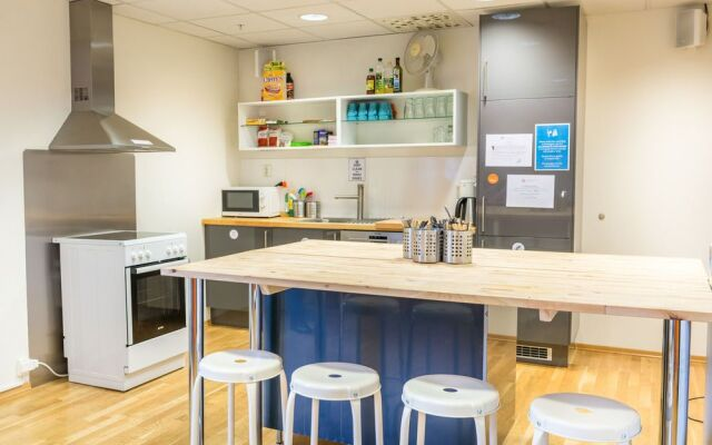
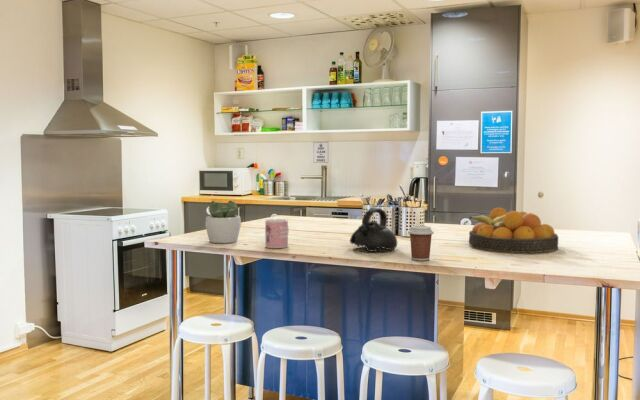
+ succulent plant [204,199,242,244]
+ teapot [349,206,398,253]
+ coffee cup [407,225,435,262]
+ fruit bowl [468,207,559,254]
+ mug [264,218,290,249]
